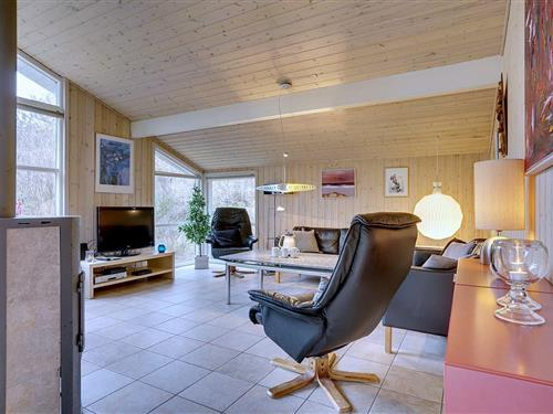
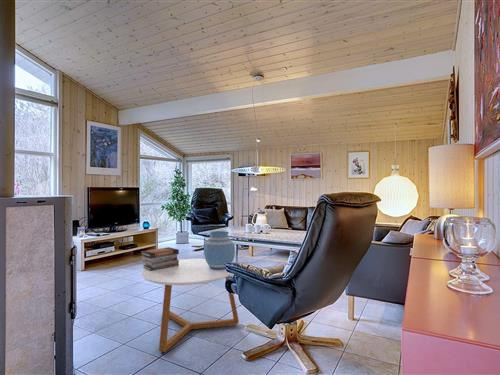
+ book stack [140,246,180,271]
+ coffee table [140,258,240,353]
+ vase [203,230,236,270]
